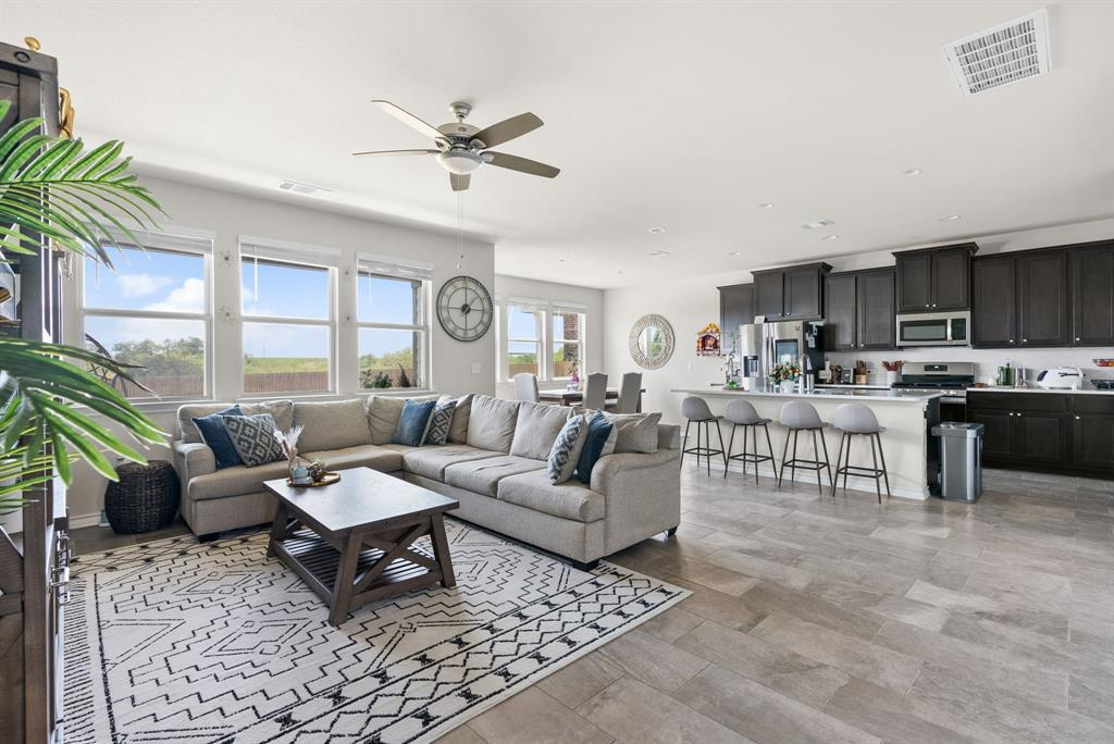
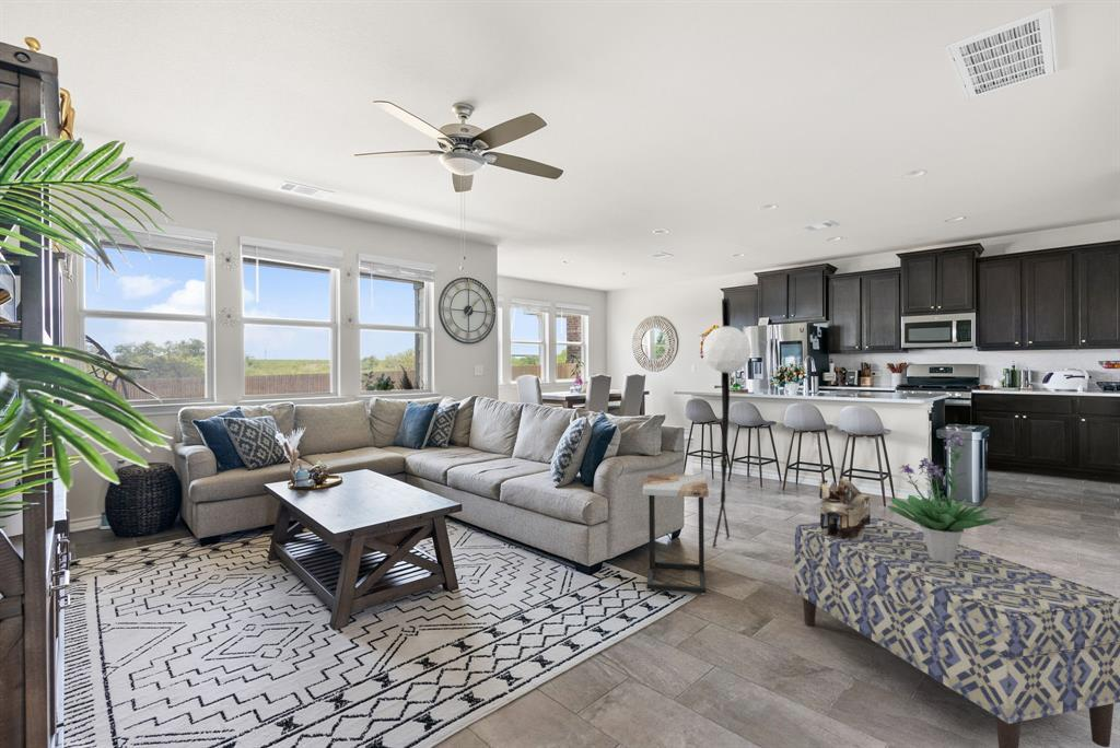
+ potted plant [886,431,1004,562]
+ ruined building [818,478,877,539]
+ side table [642,472,710,596]
+ floor lamp [701,297,752,548]
+ bench [794,517,1120,748]
